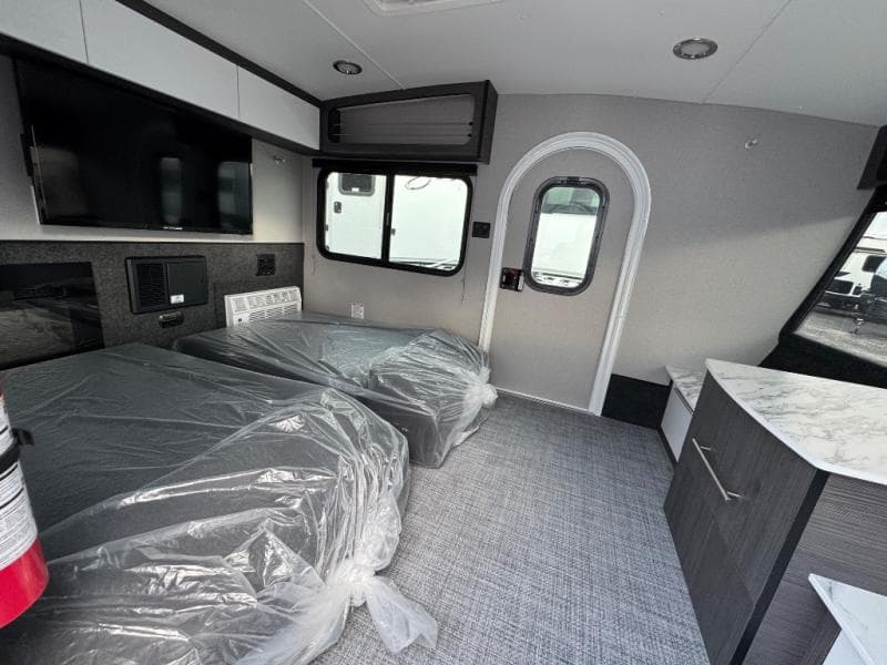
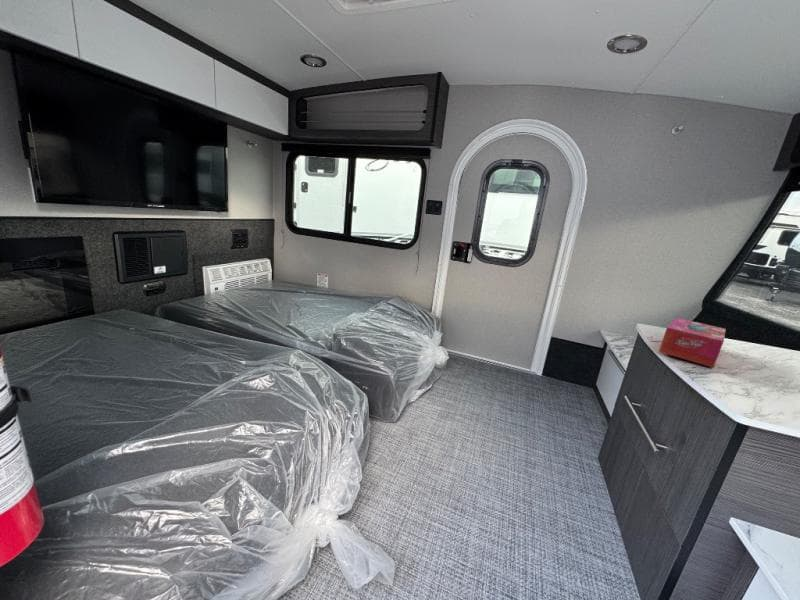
+ tissue box [658,317,727,369]
